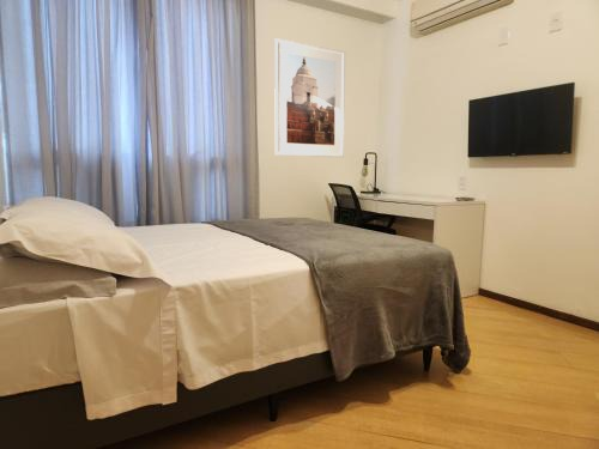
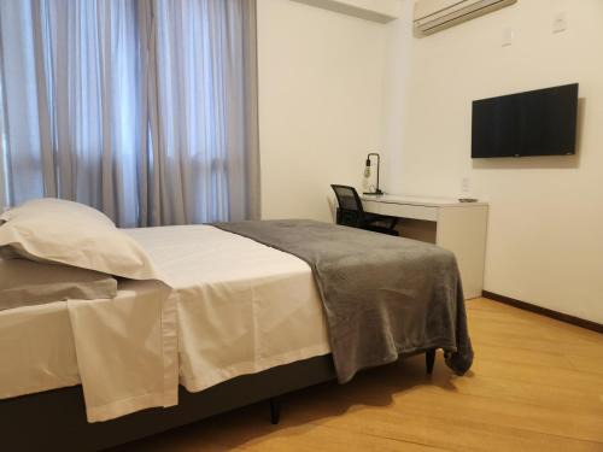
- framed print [273,37,346,158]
